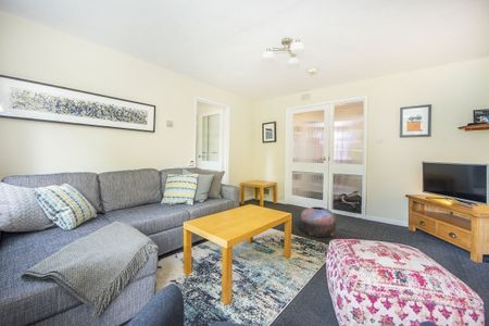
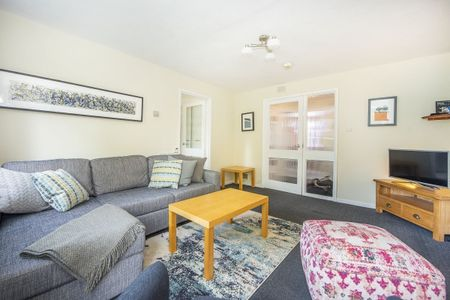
- pouf [300,206,337,238]
